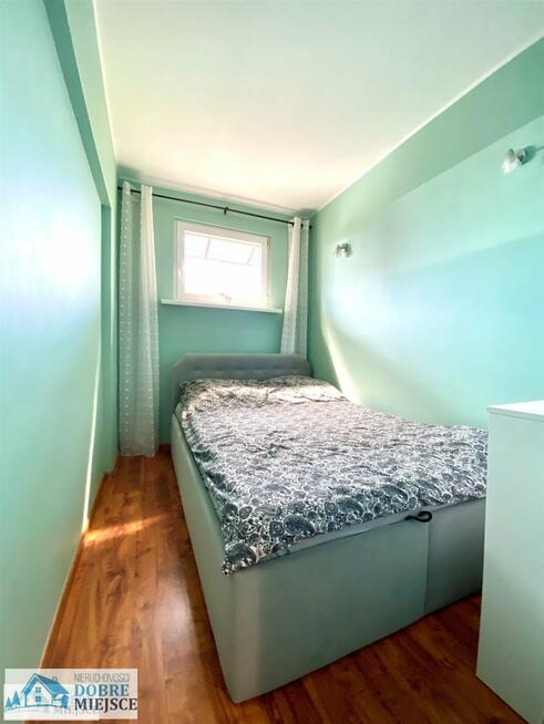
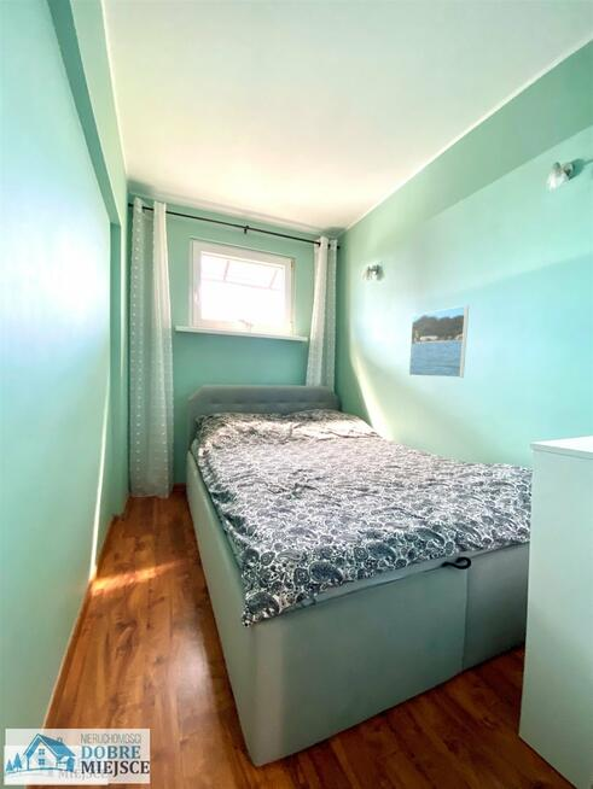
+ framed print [408,304,470,379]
